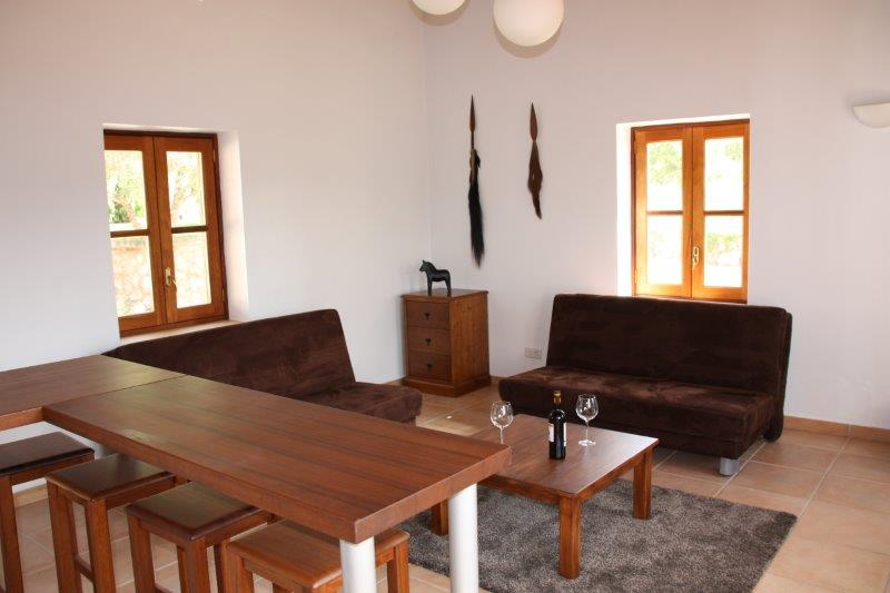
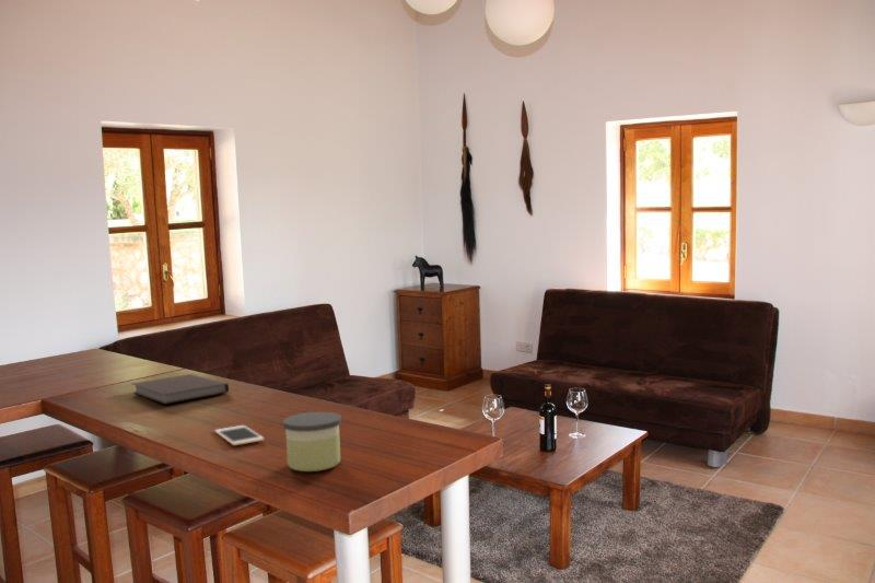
+ cell phone [213,424,265,446]
+ notebook [131,373,230,406]
+ candle [281,411,342,473]
